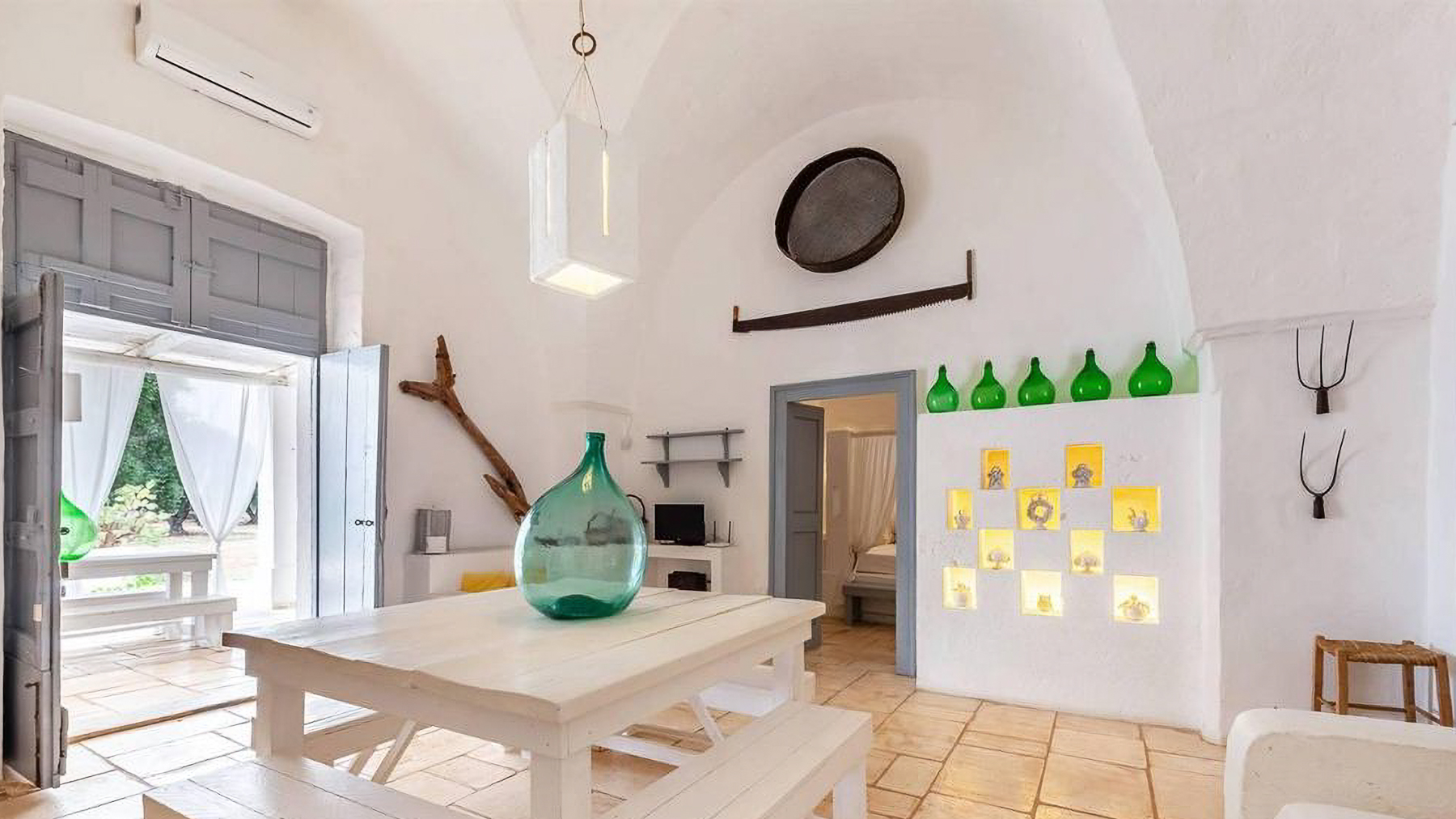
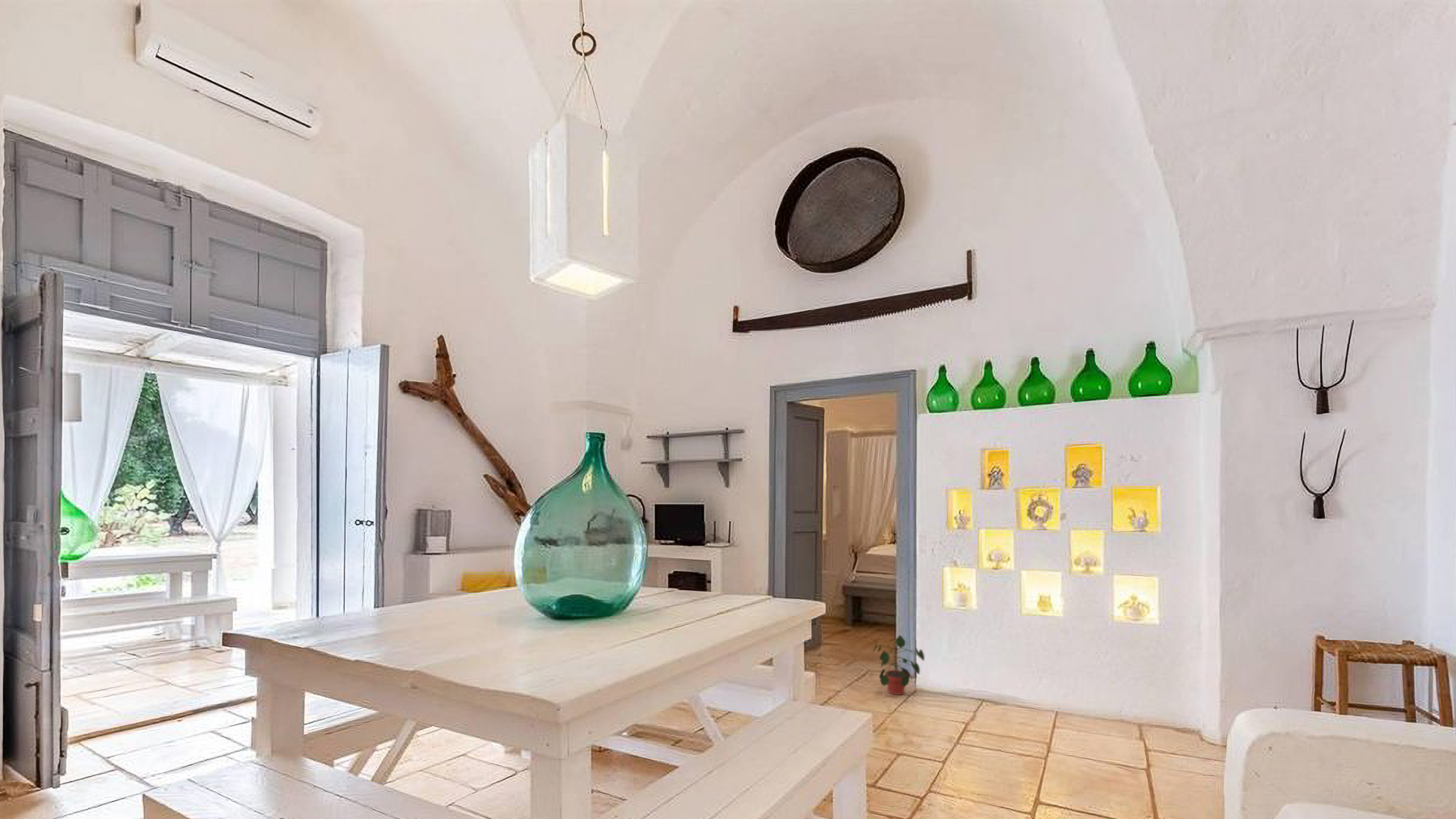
+ potted plant [872,634,925,696]
